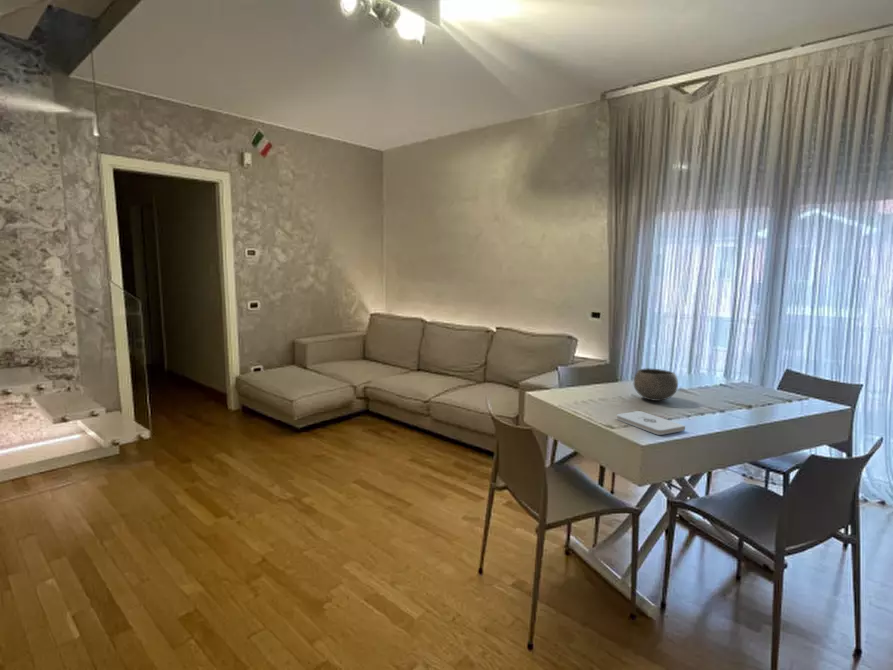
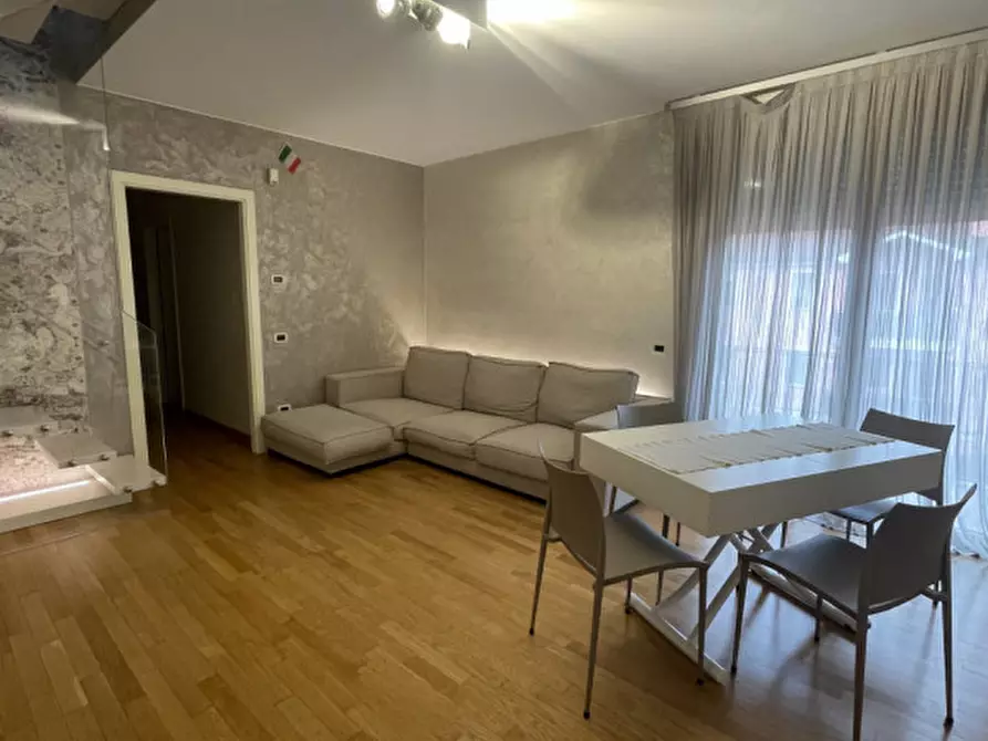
- bowl [633,367,679,402]
- notepad [615,410,686,436]
